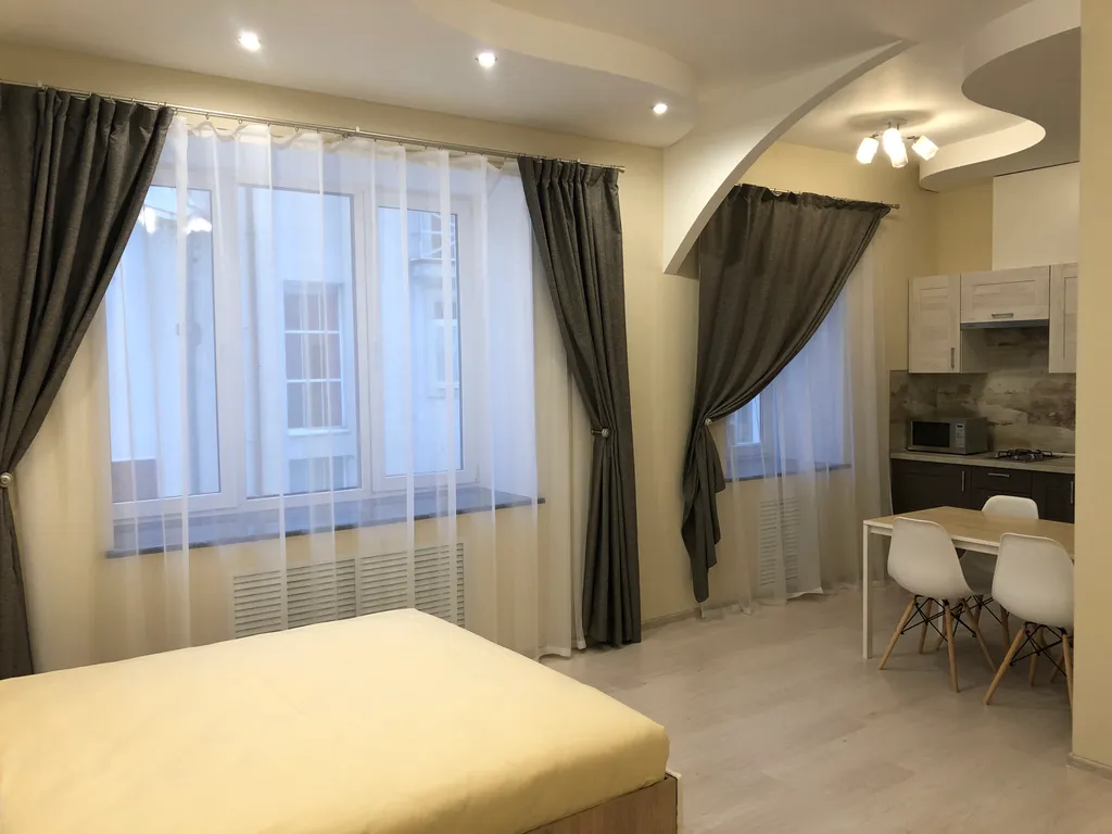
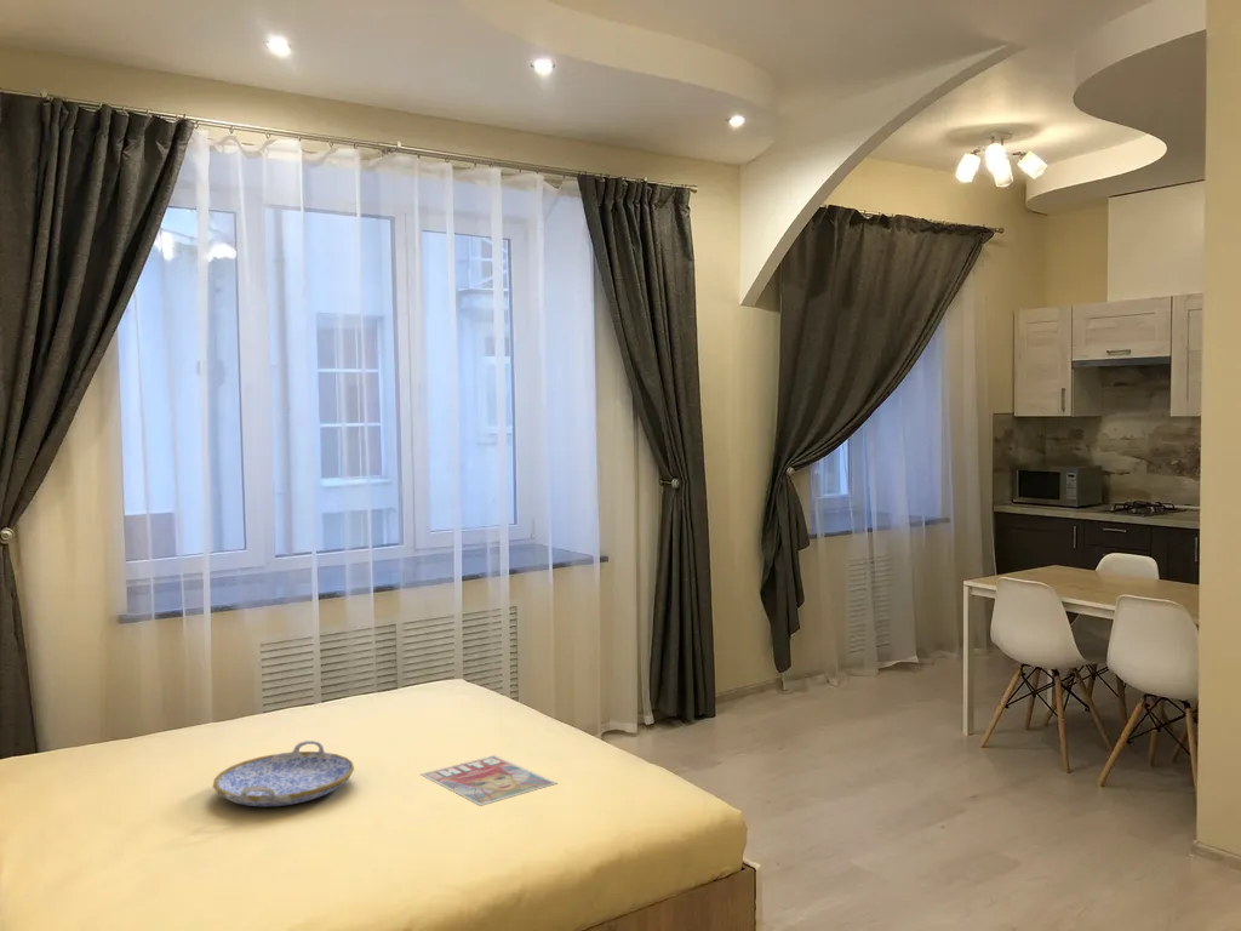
+ magazine [419,754,557,807]
+ serving tray [212,739,355,807]
